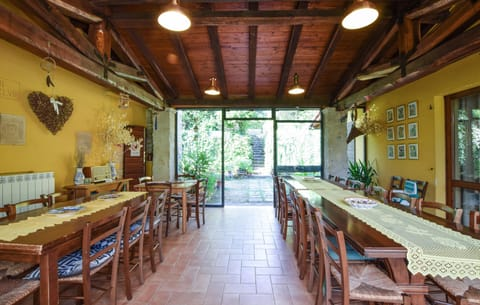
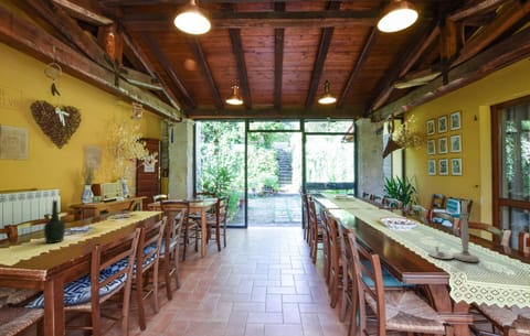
+ bottle [43,199,66,245]
+ candlestick [427,198,480,263]
